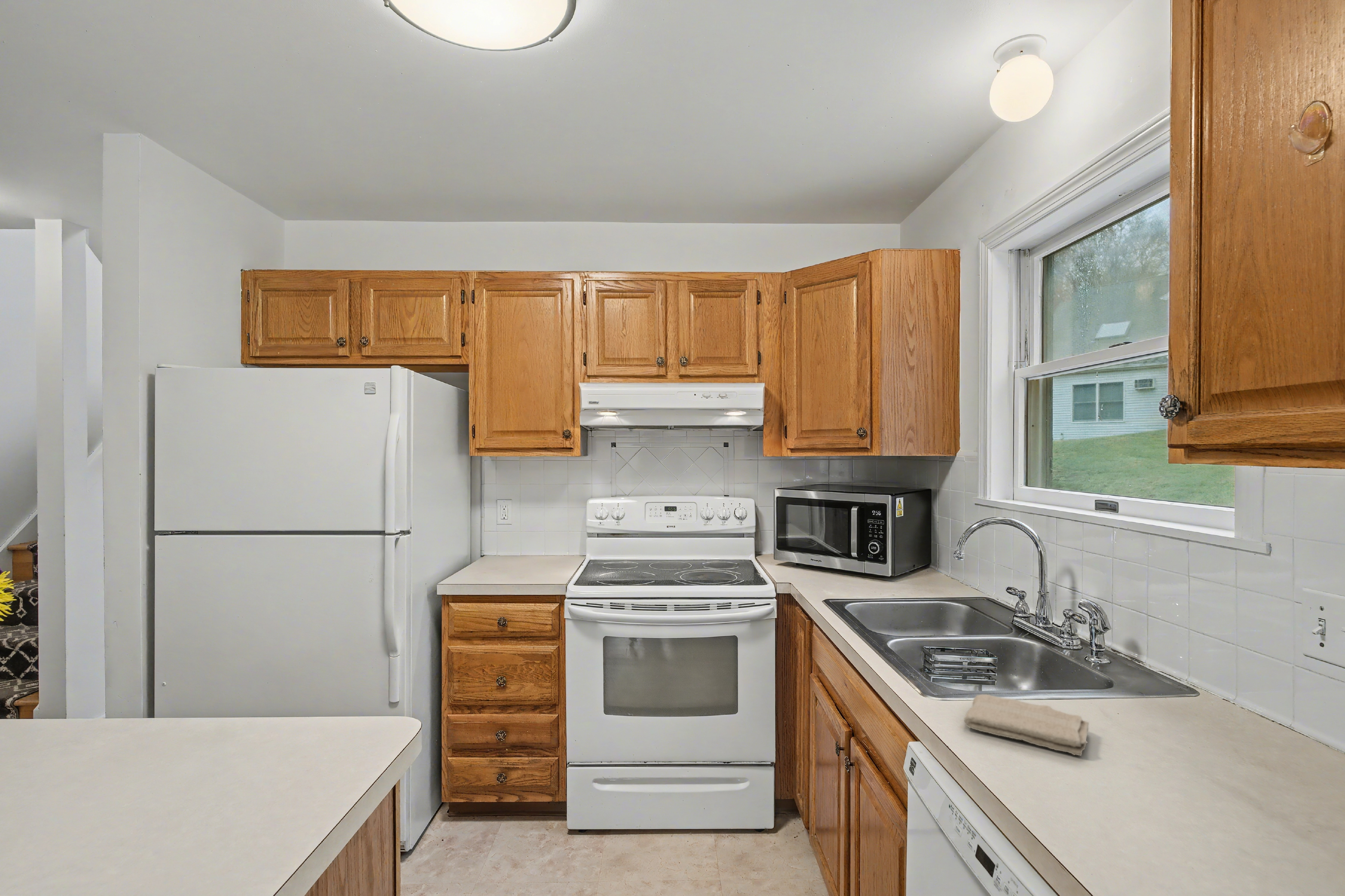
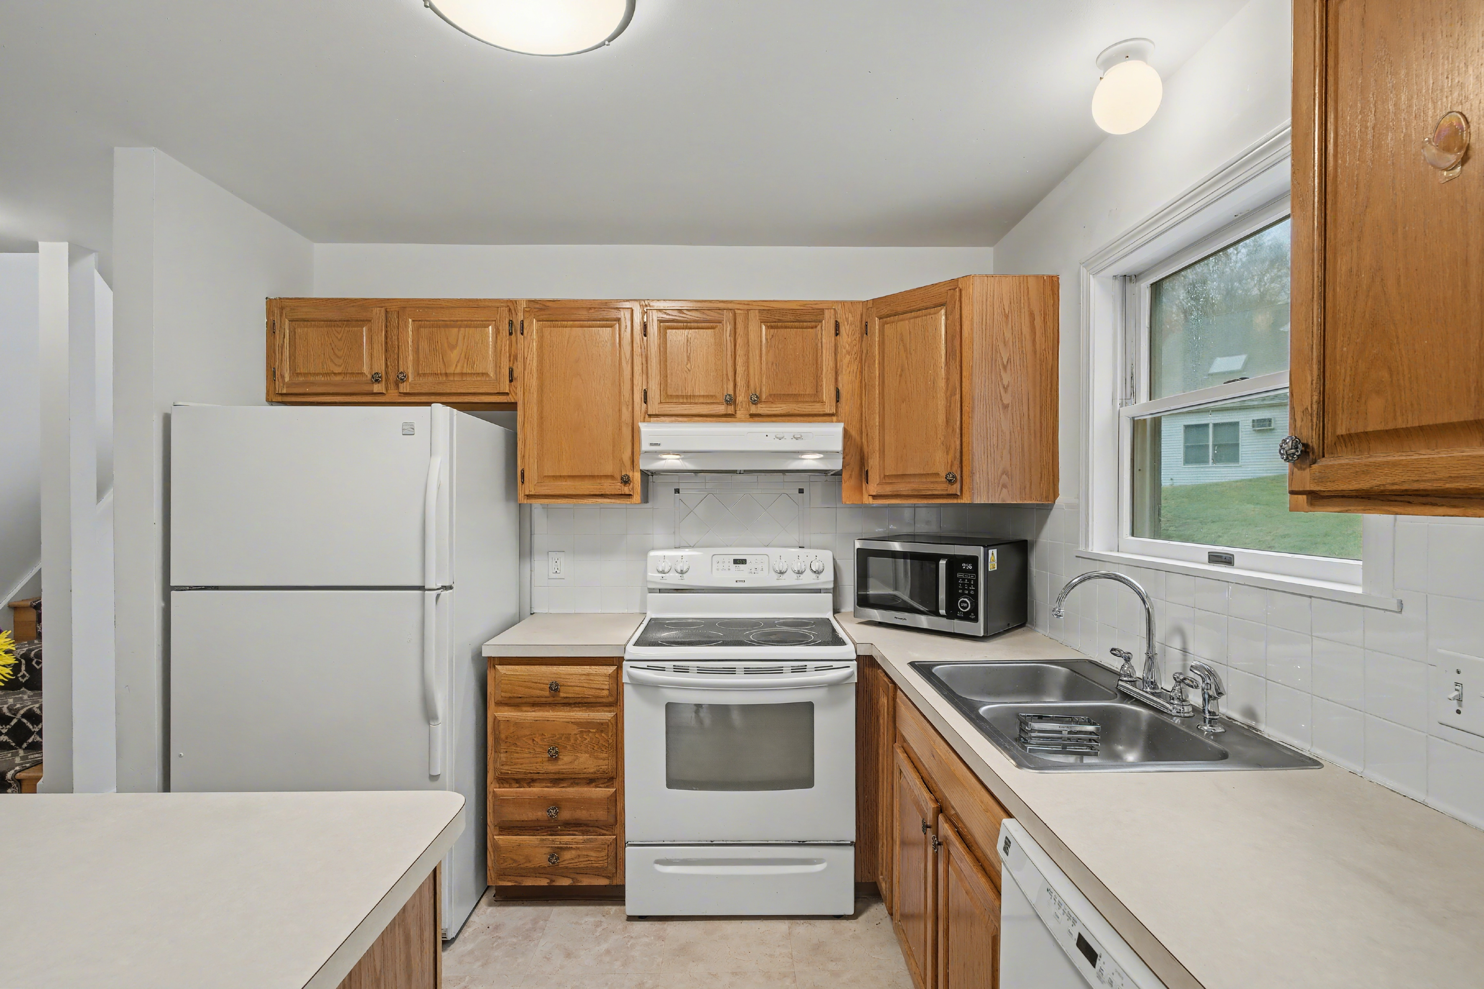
- washcloth [964,694,1089,756]
